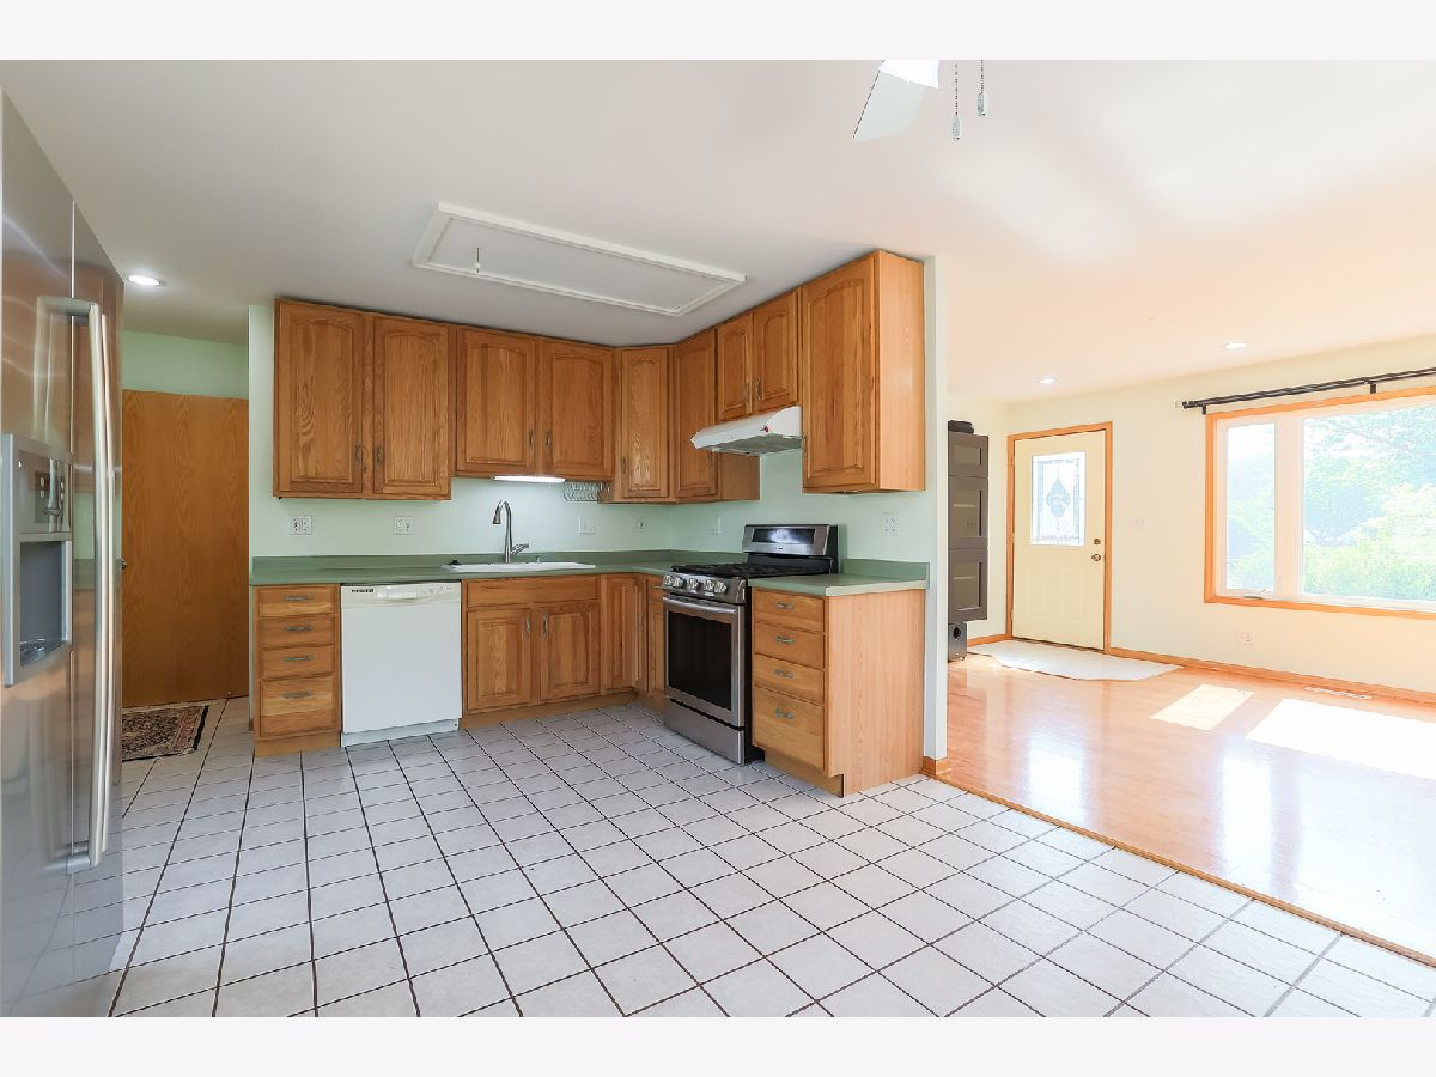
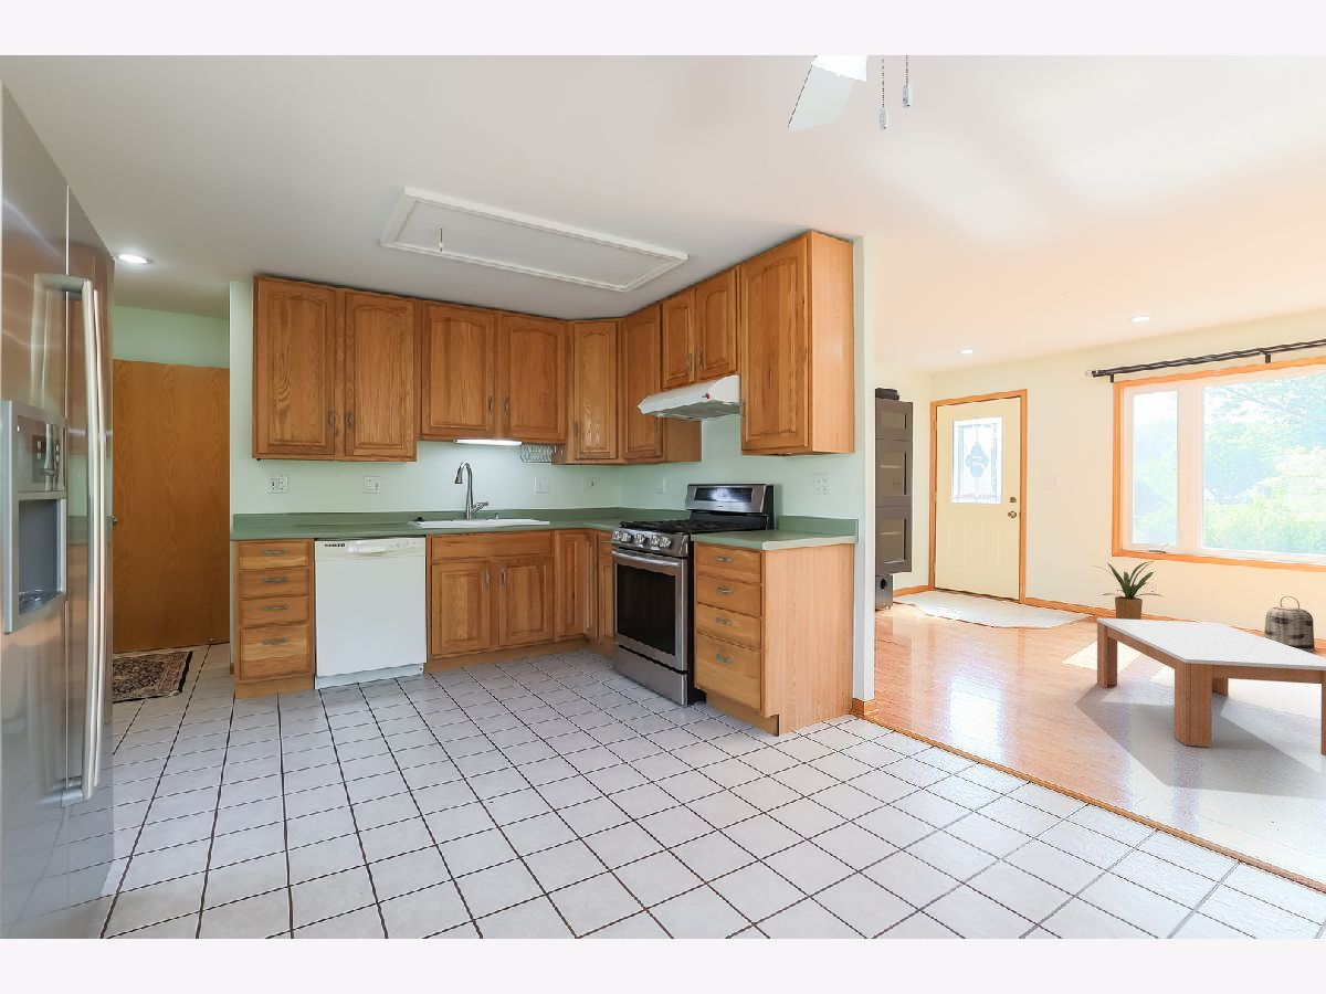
+ coffee table [1096,617,1326,757]
+ basket [1263,595,1316,653]
+ house plant [1092,560,1164,620]
